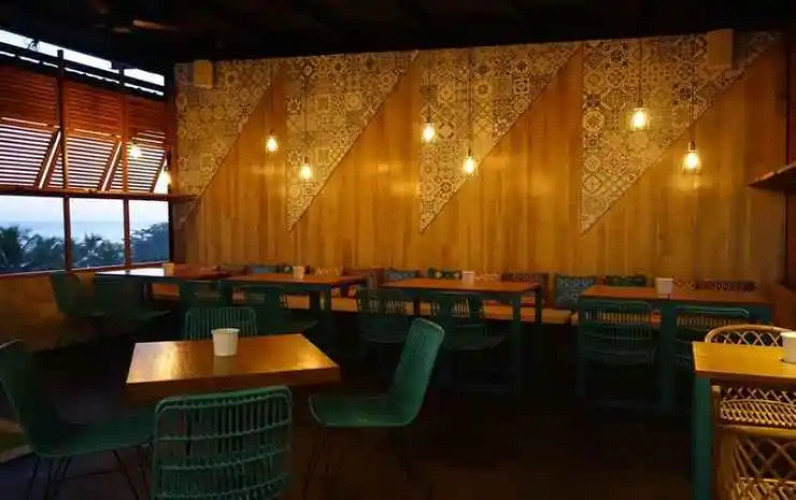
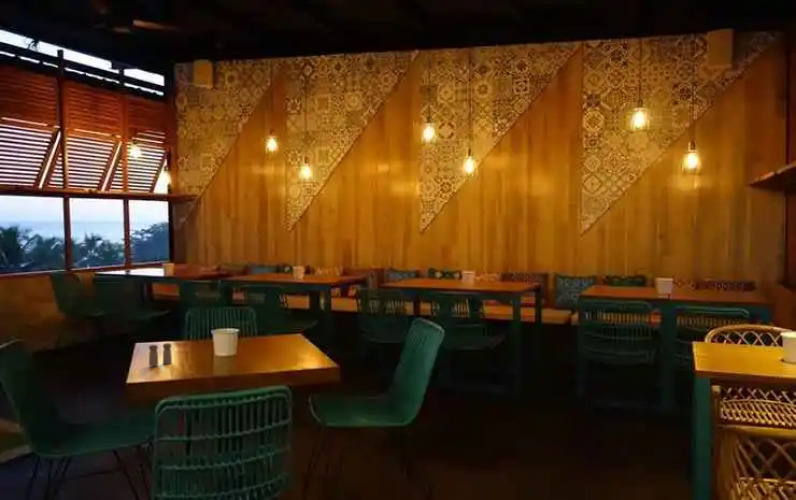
+ salt and pepper shaker [148,342,173,367]
